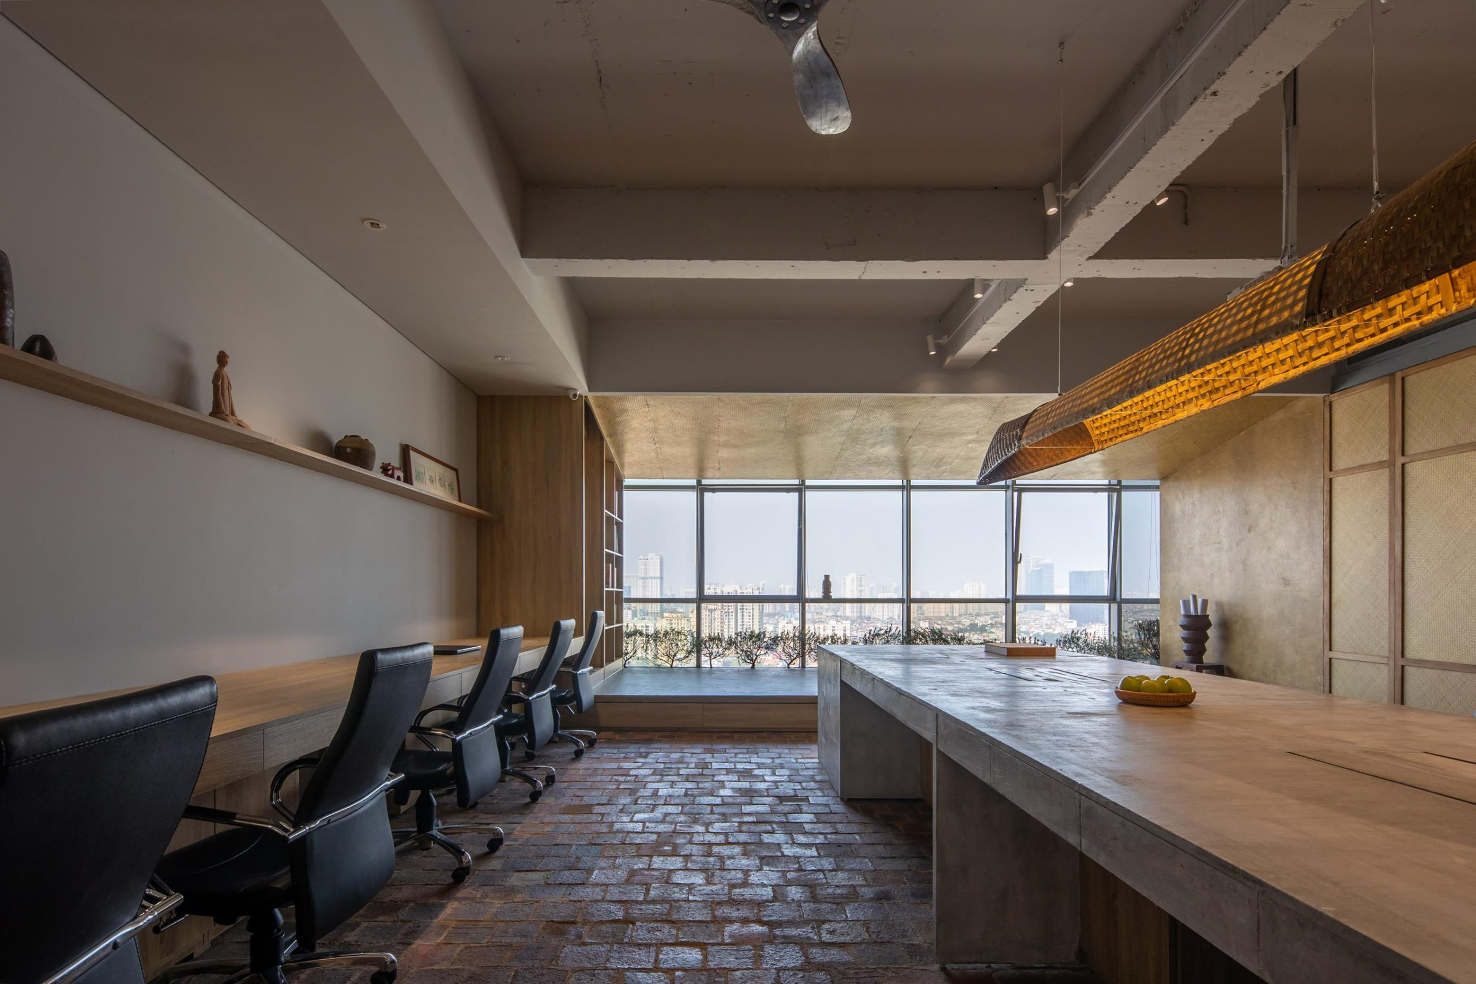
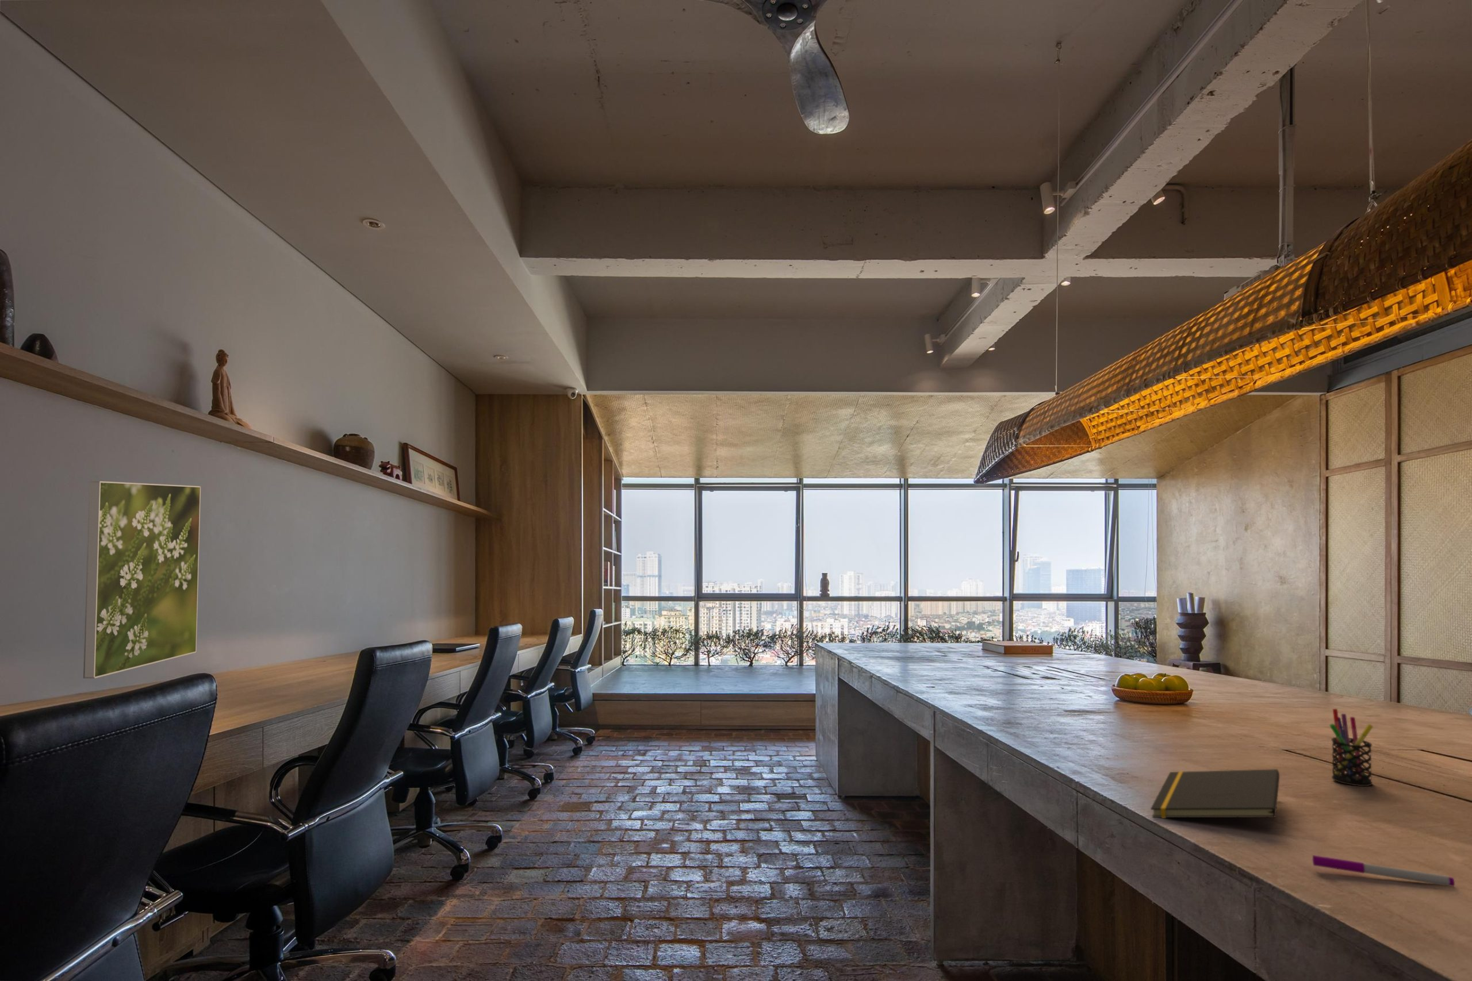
+ notepad [1150,769,1280,819]
+ pen holder [1329,708,1373,787]
+ pen [1312,855,1456,887]
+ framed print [83,481,202,679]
